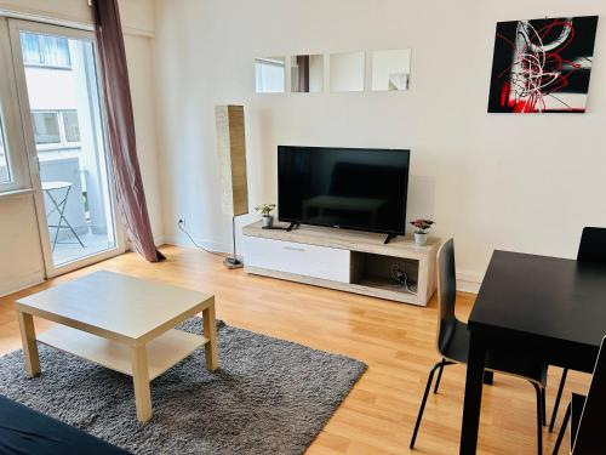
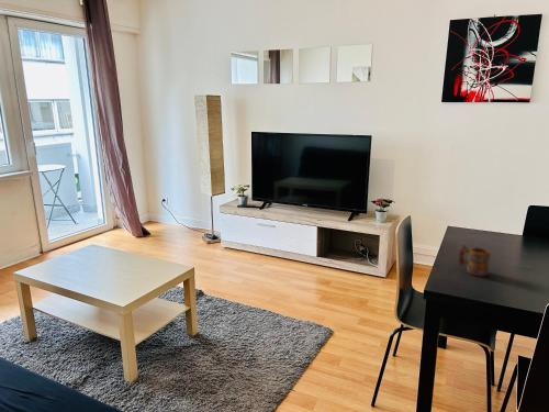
+ mug [457,243,492,277]
